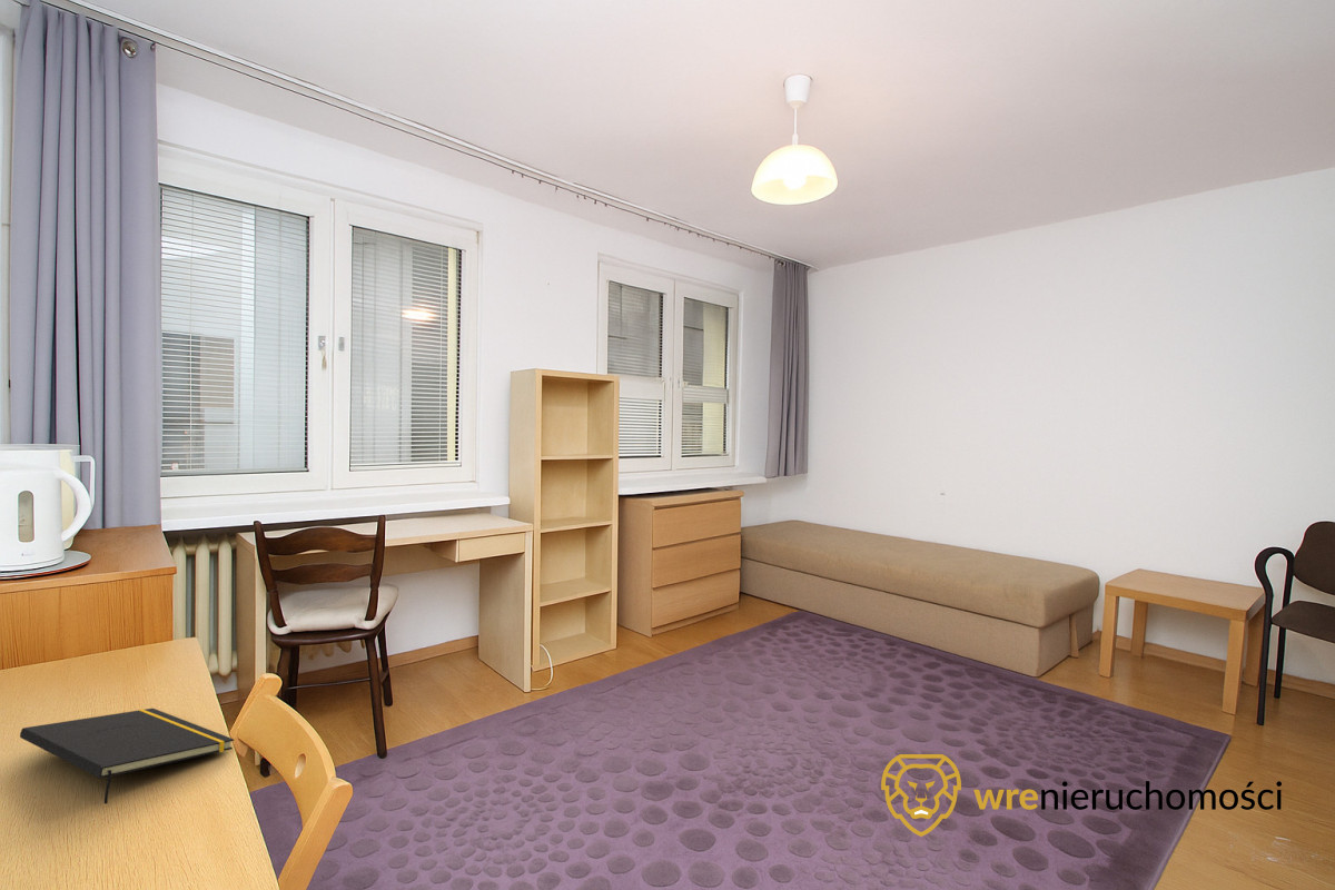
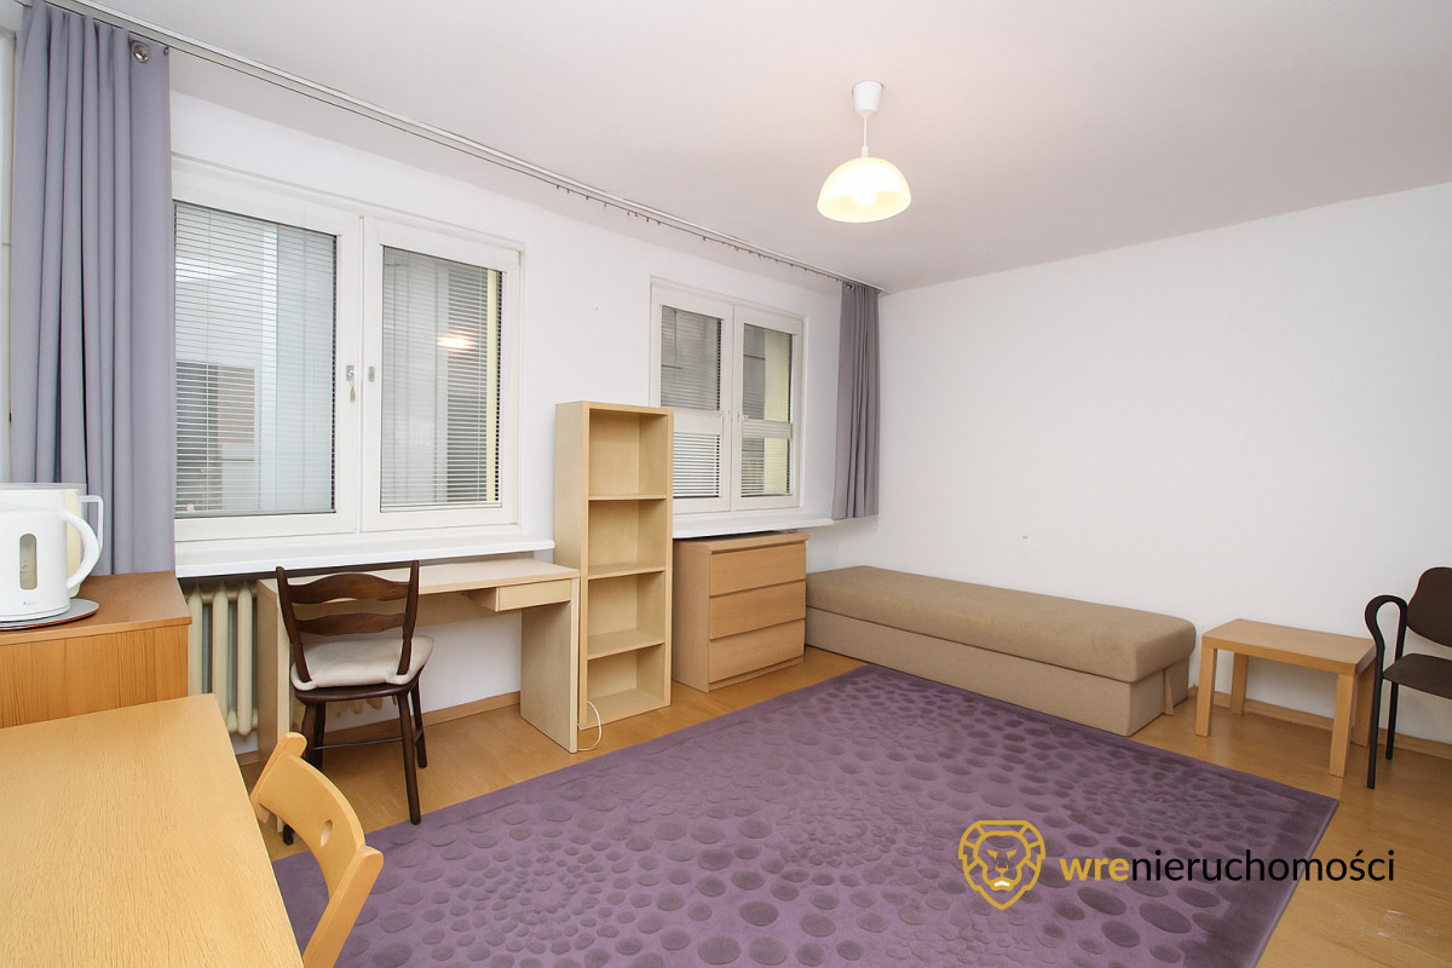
- notepad [19,708,235,805]
